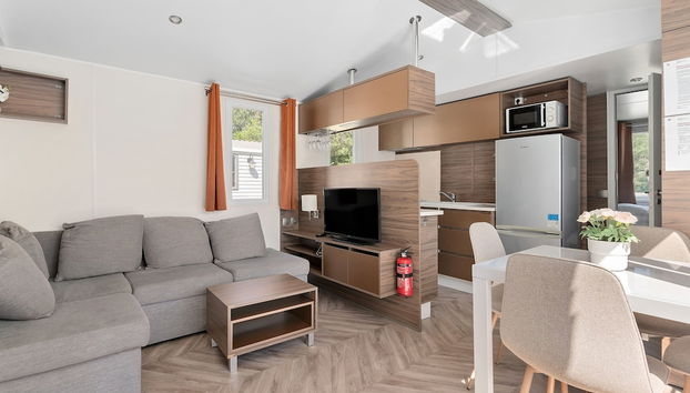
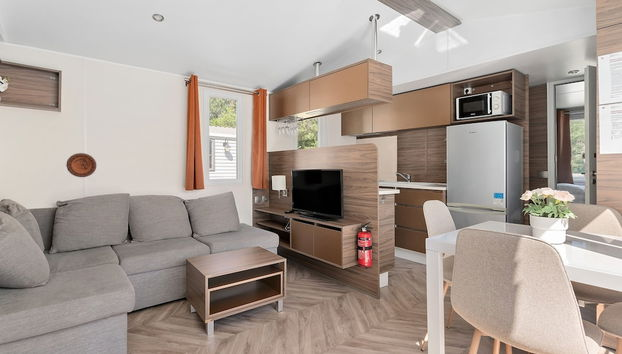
+ decorative plate [65,152,97,178]
